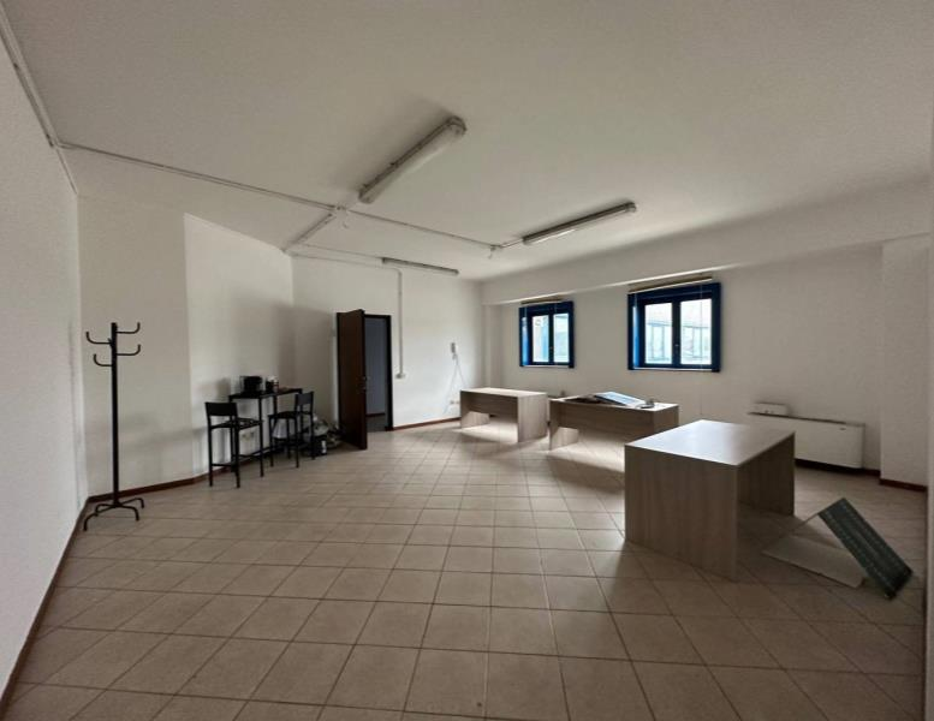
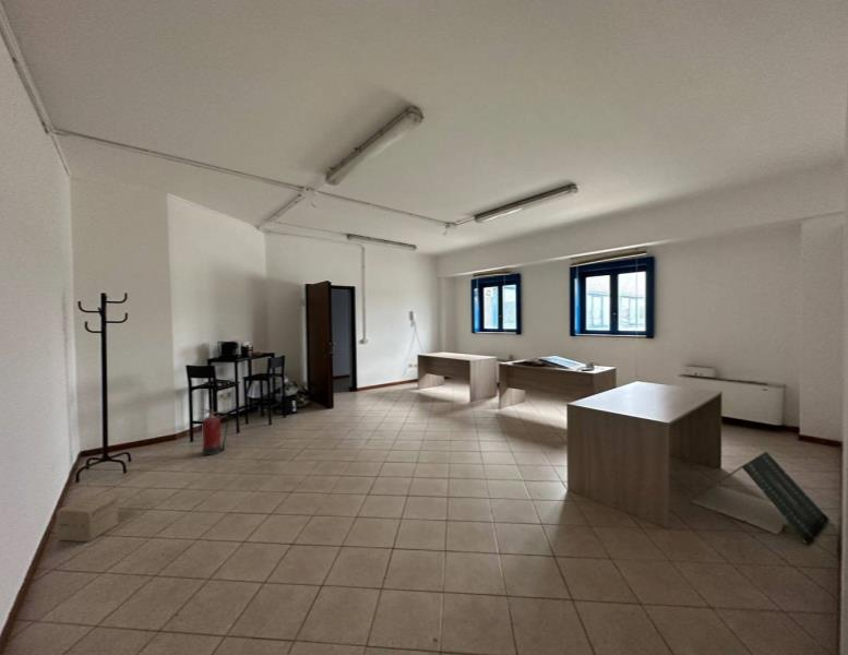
+ fire extinguisher [199,407,229,456]
+ cardboard box [56,495,119,543]
